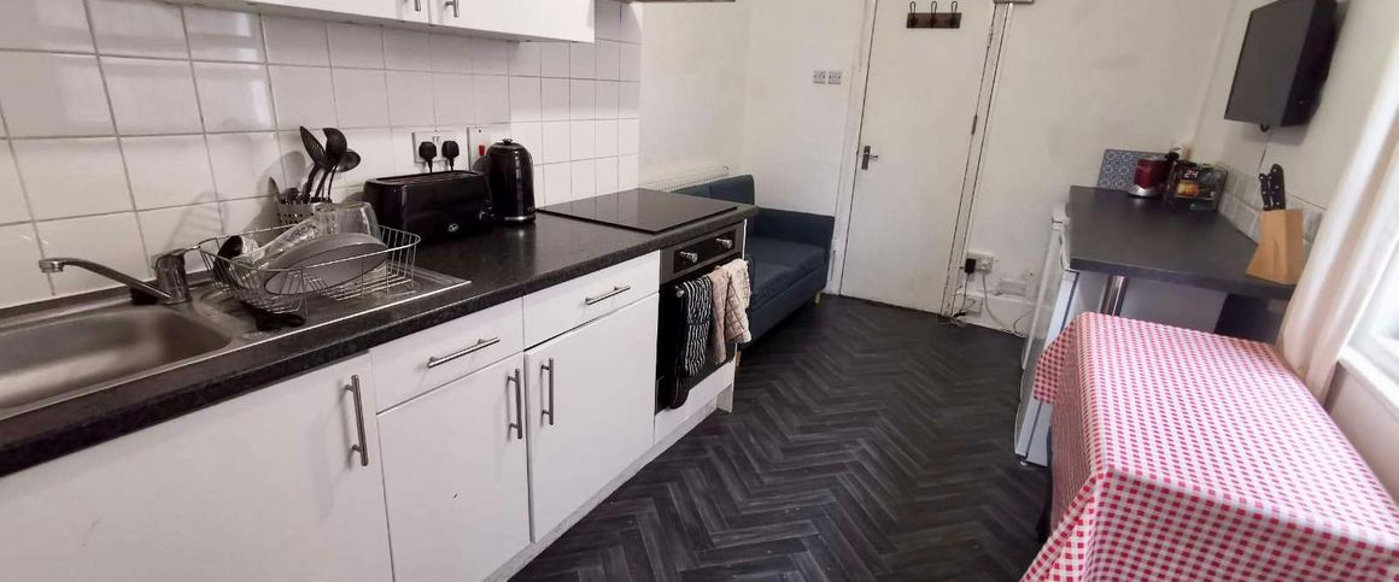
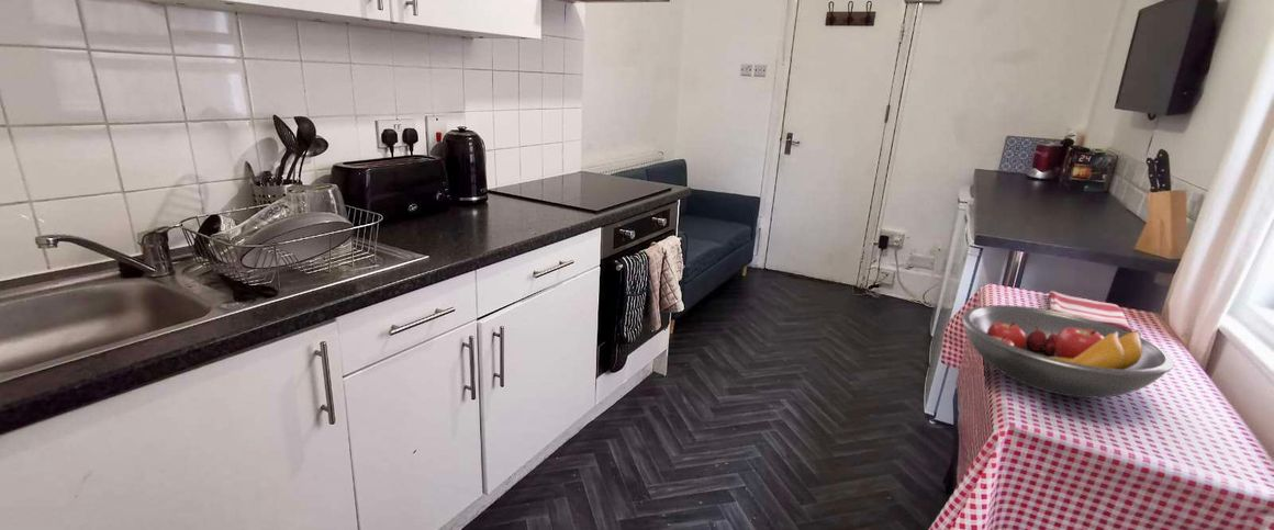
+ dish towel [1047,290,1133,332]
+ fruit bowl [961,304,1175,399]
